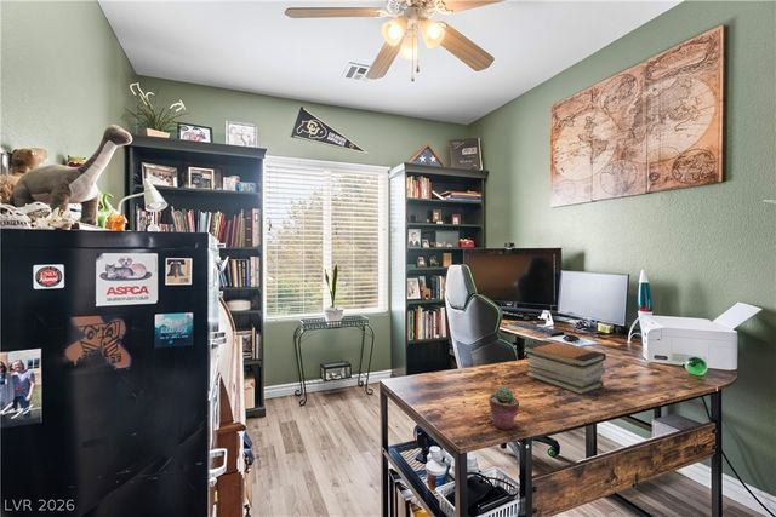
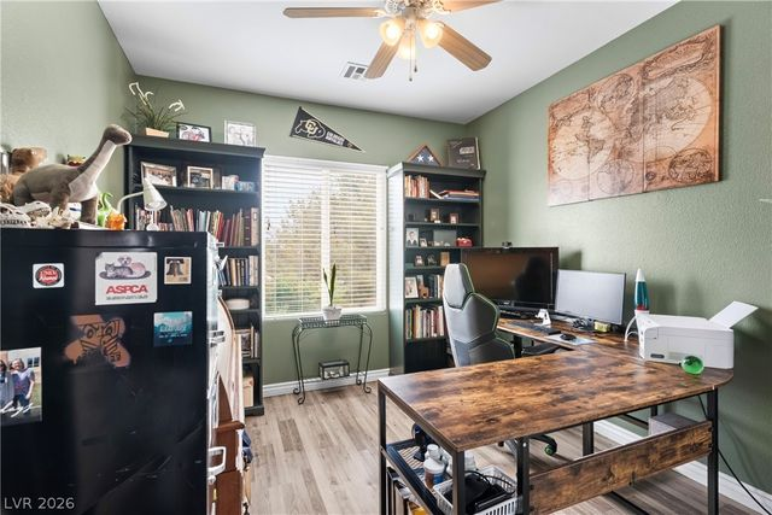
- potted succulent [487,386,520,431]
- book stack [521,339,607,396]
